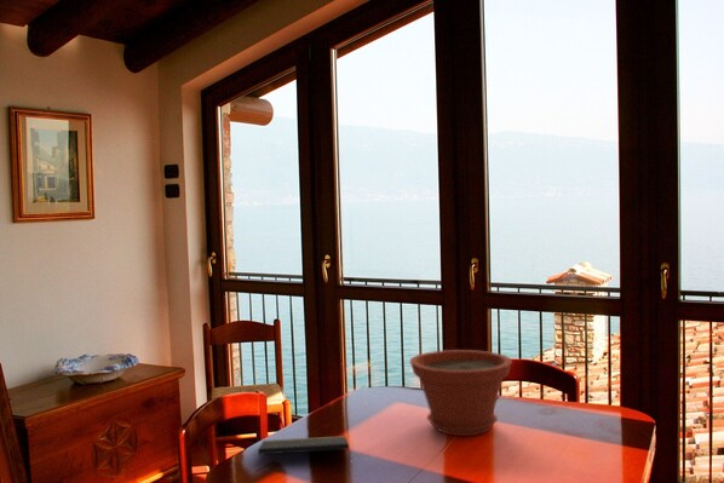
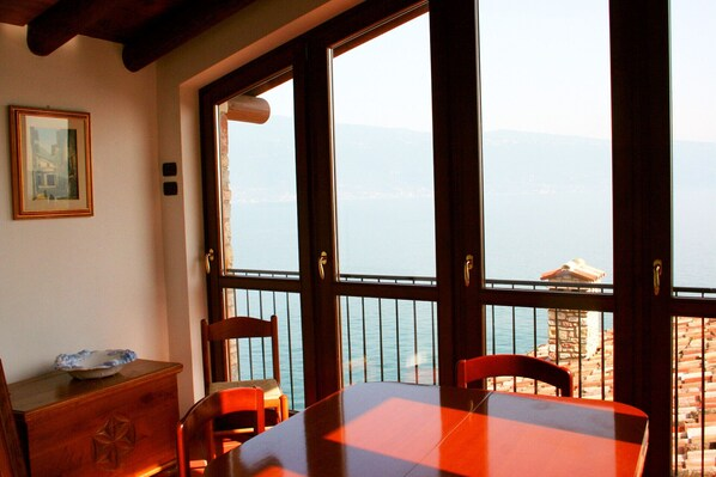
- notepad [258,435,352,459]
- plant pot [408,349,513,437]
